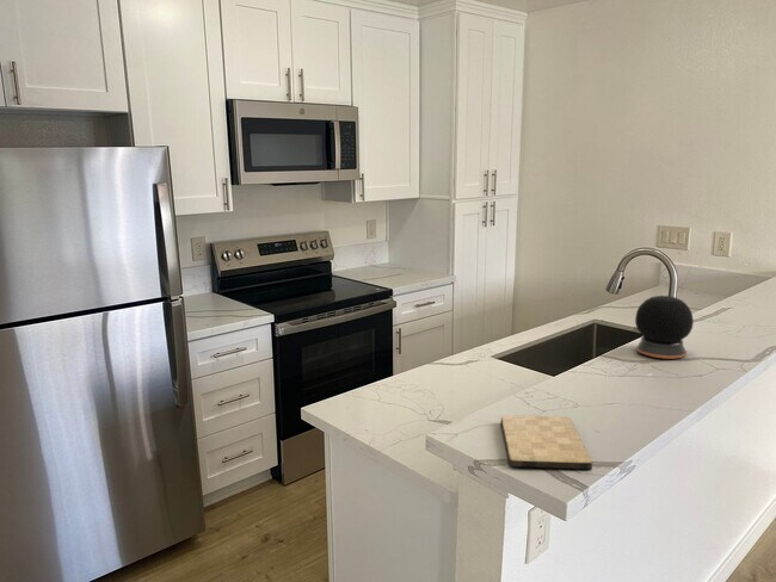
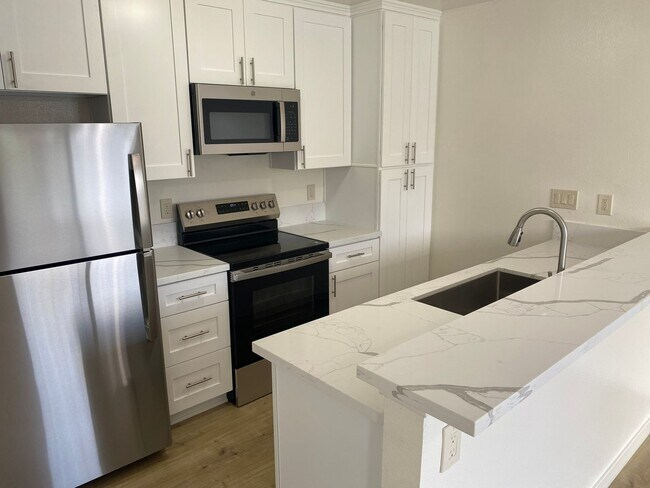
- cutting board [499,414,593,470]
- speaker [634,295,695,360]
